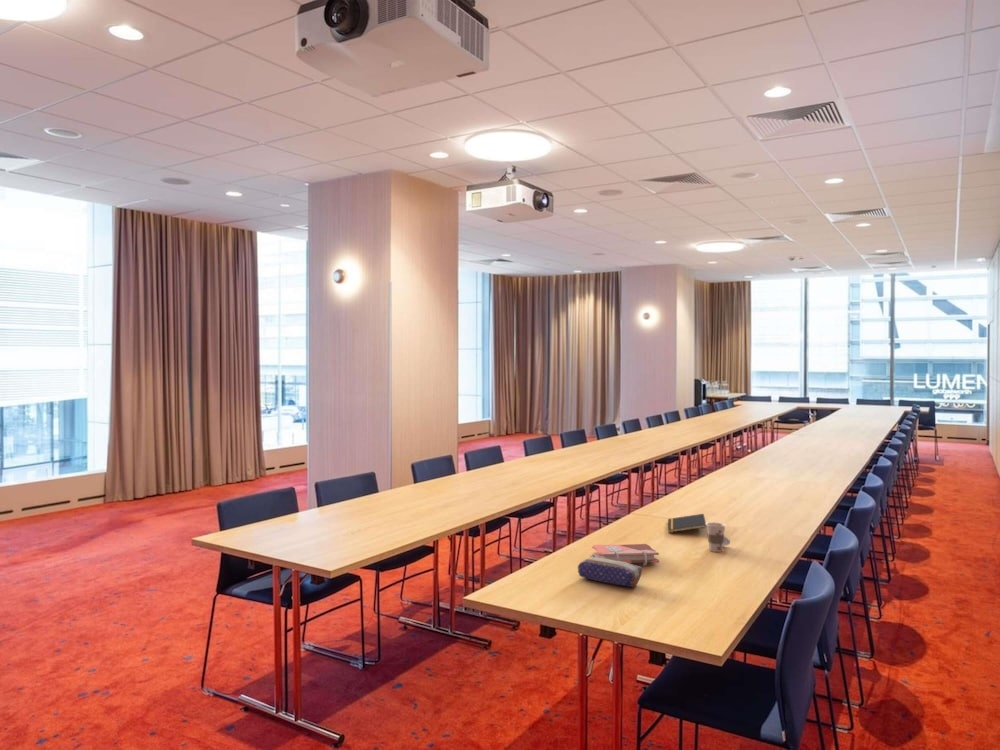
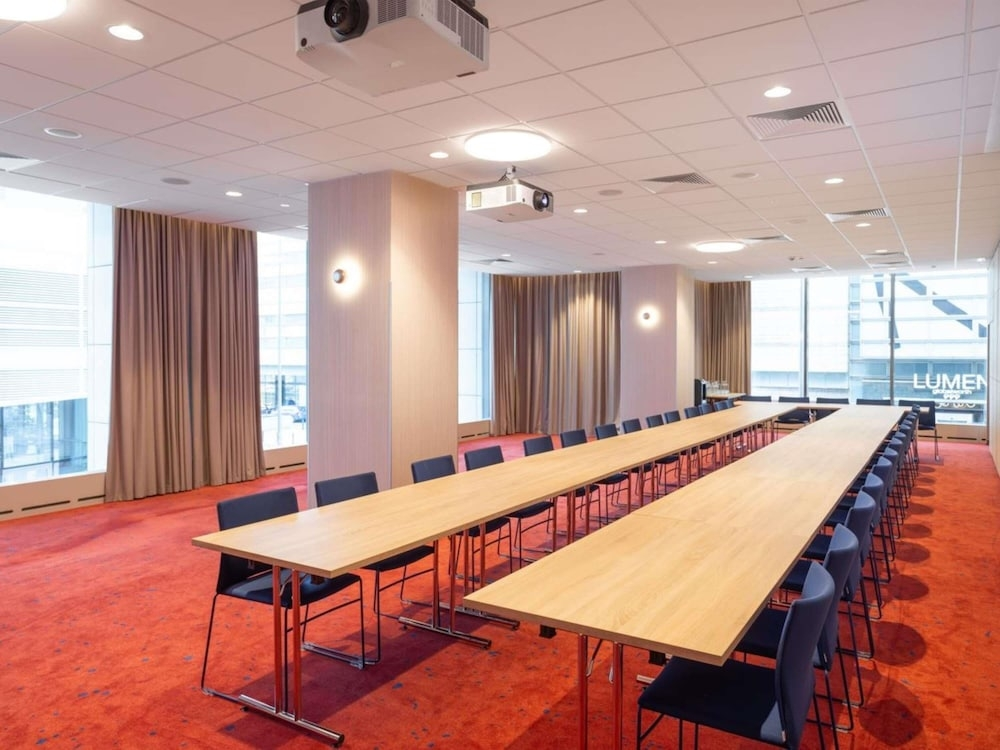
- notepad [667,513,707,534]
- cup [706,521,731,553]
- phonebook [591,543,660,567]
- pencil case [577,556,643,588]
